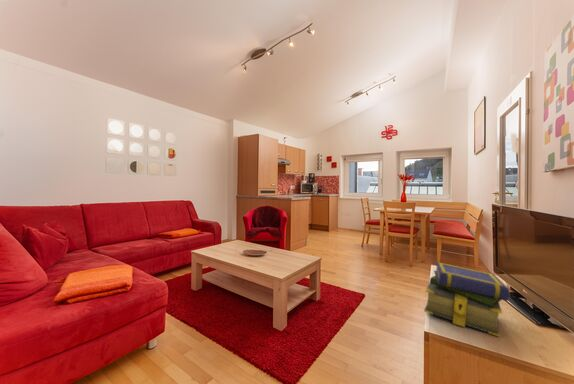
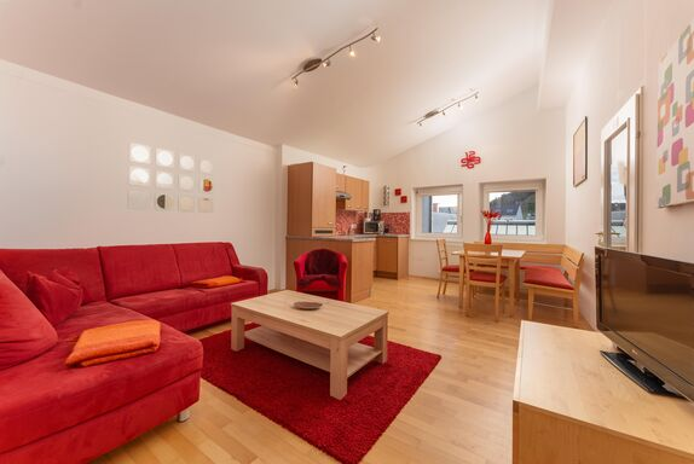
- stack of books [423,261,510,338]
